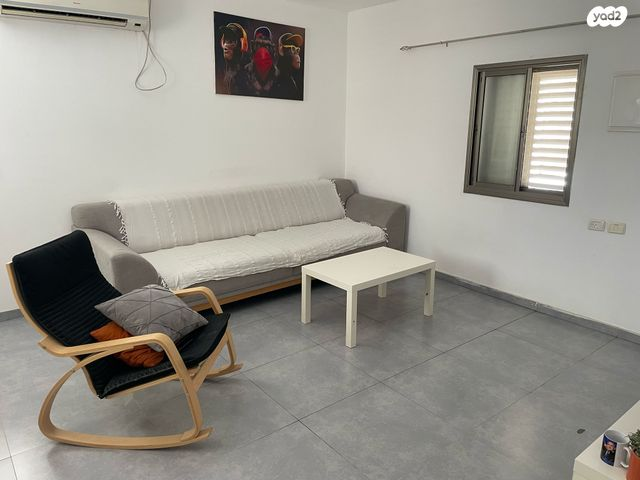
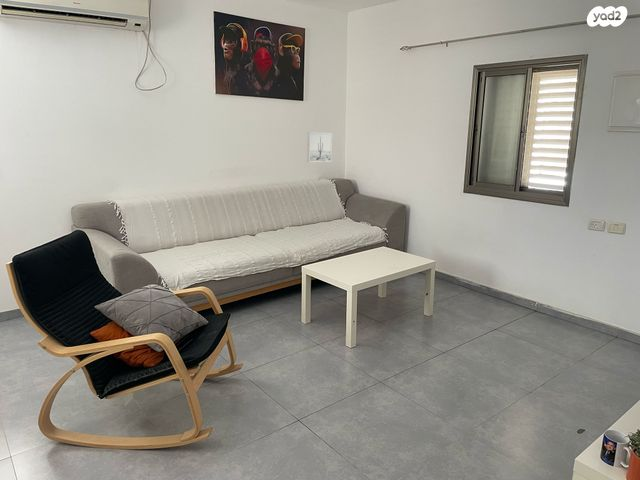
+ wall art [306,131,333,163]
